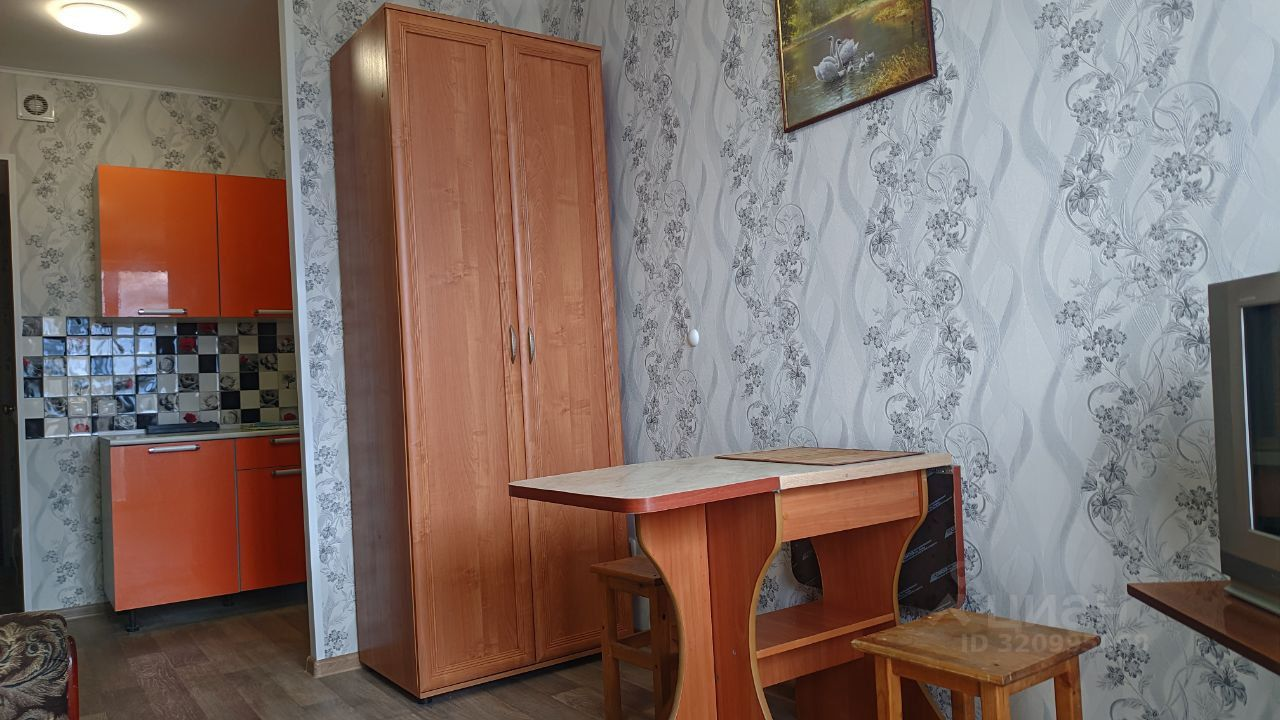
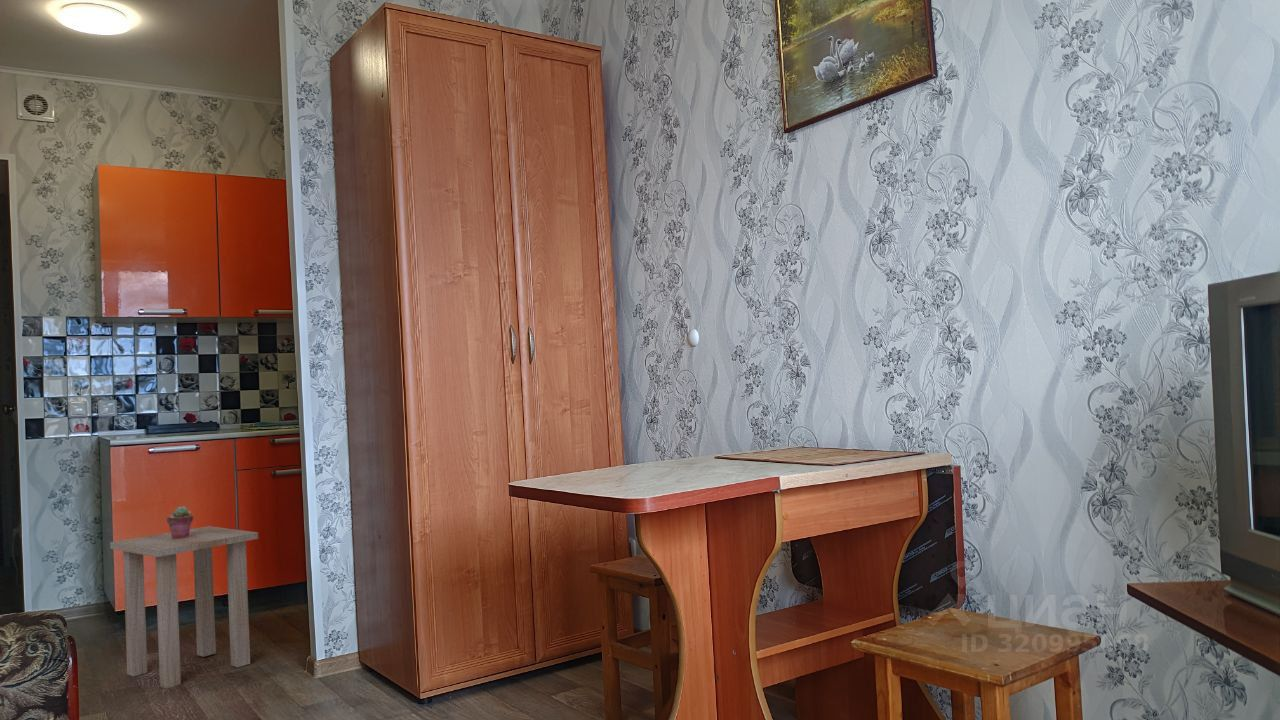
+ side table [109,525,259,689]
+ potted succulent [166,505,194,539]
